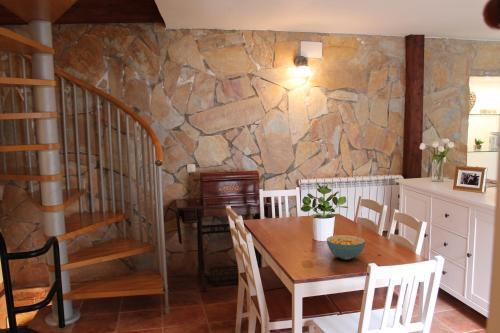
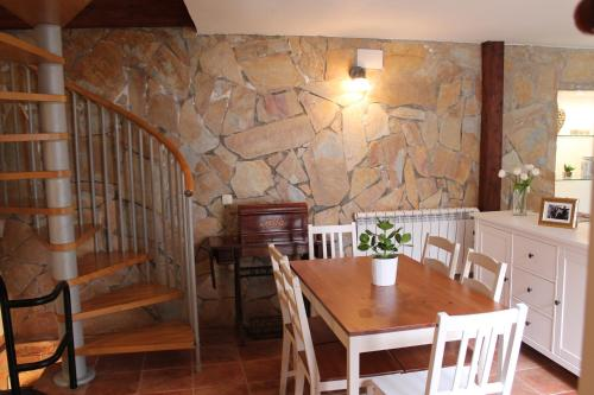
- cereal bowl [325,234,366,261]
